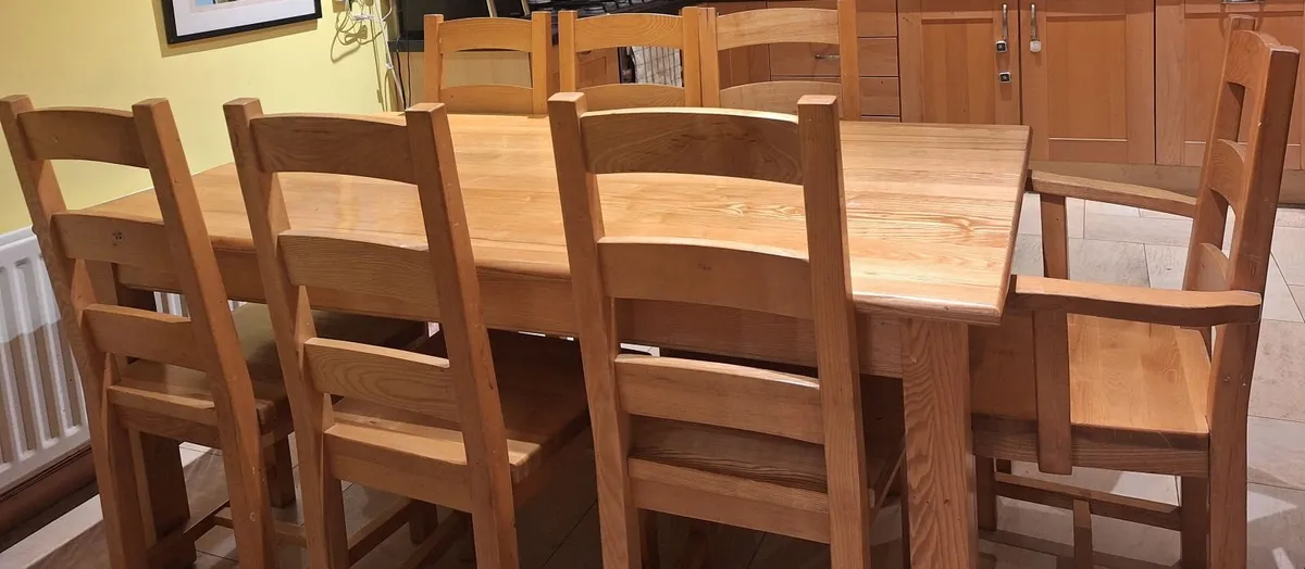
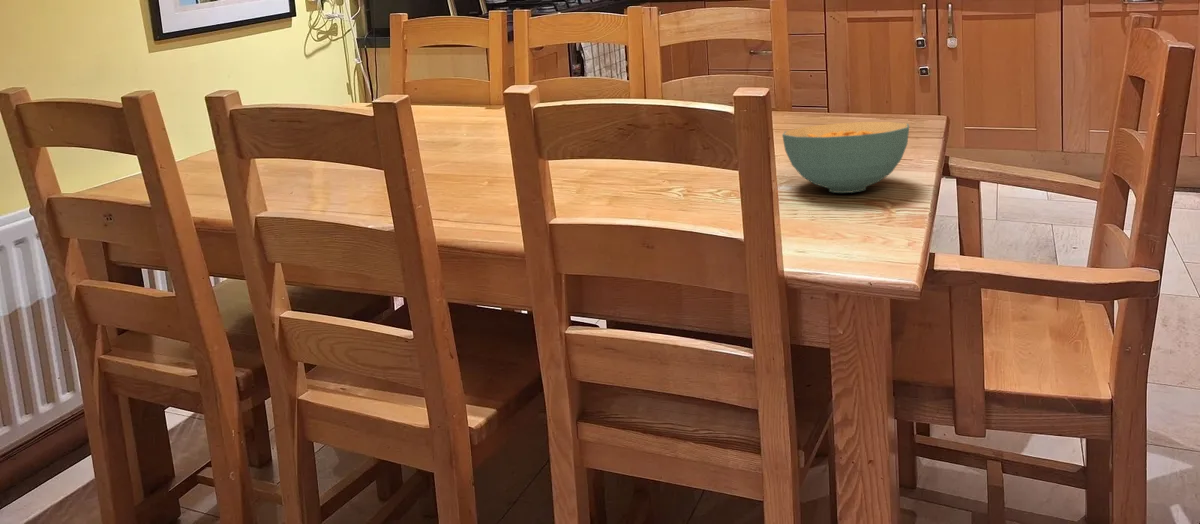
+ cereal bowl [781,121,910,194]
